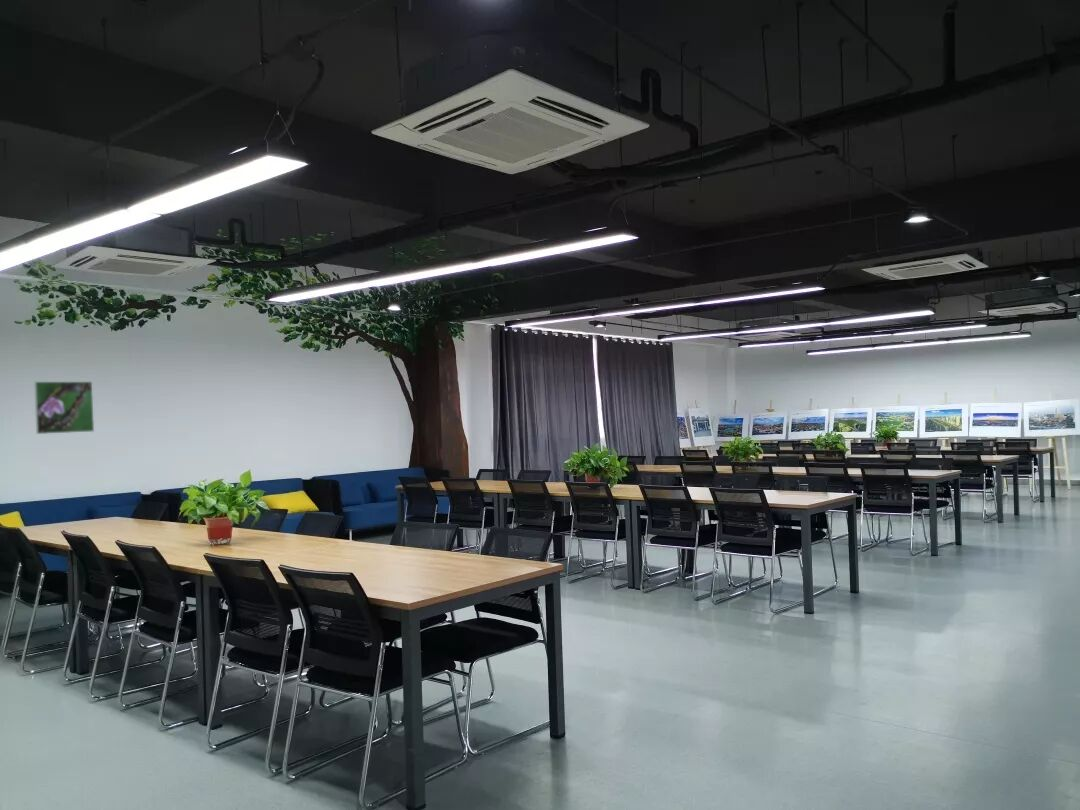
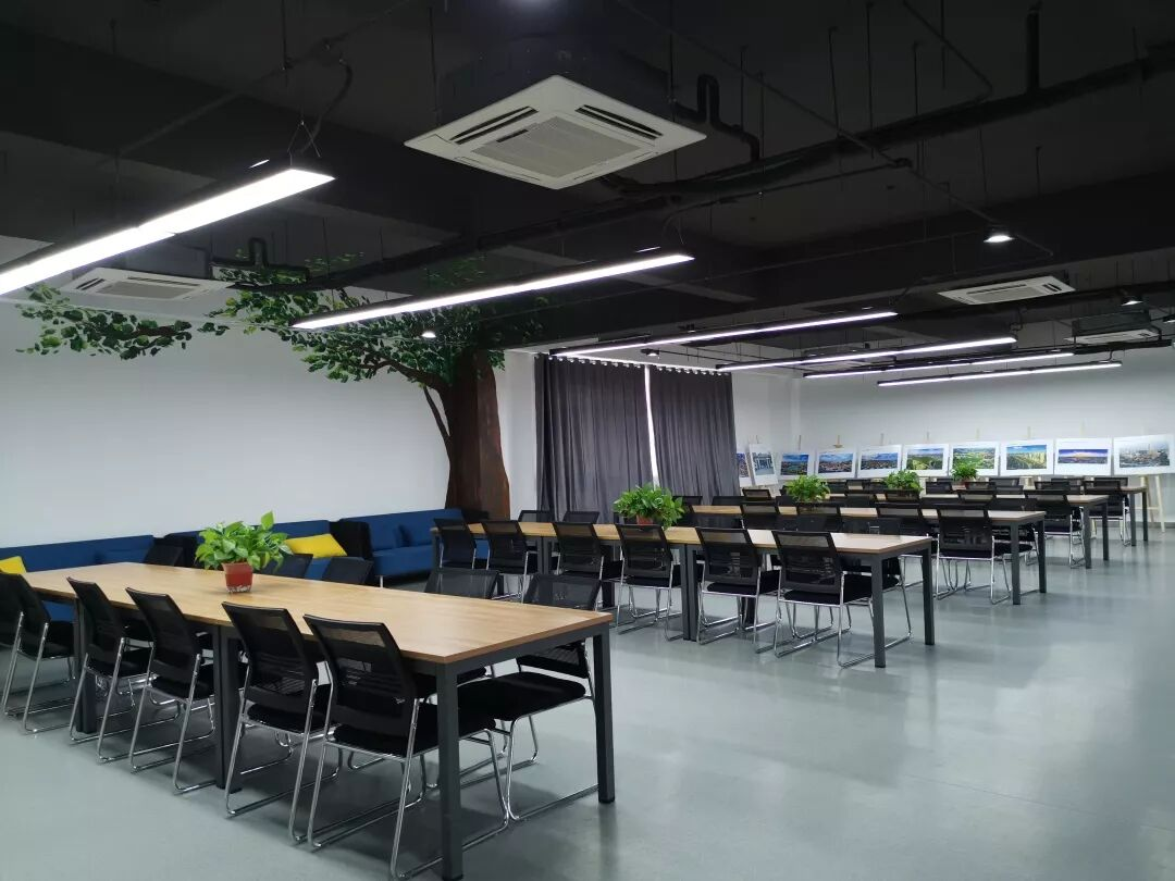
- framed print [33,381,95,435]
